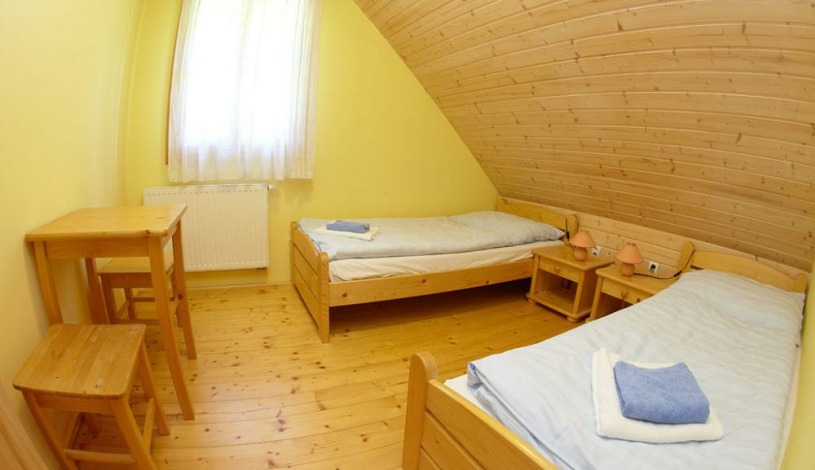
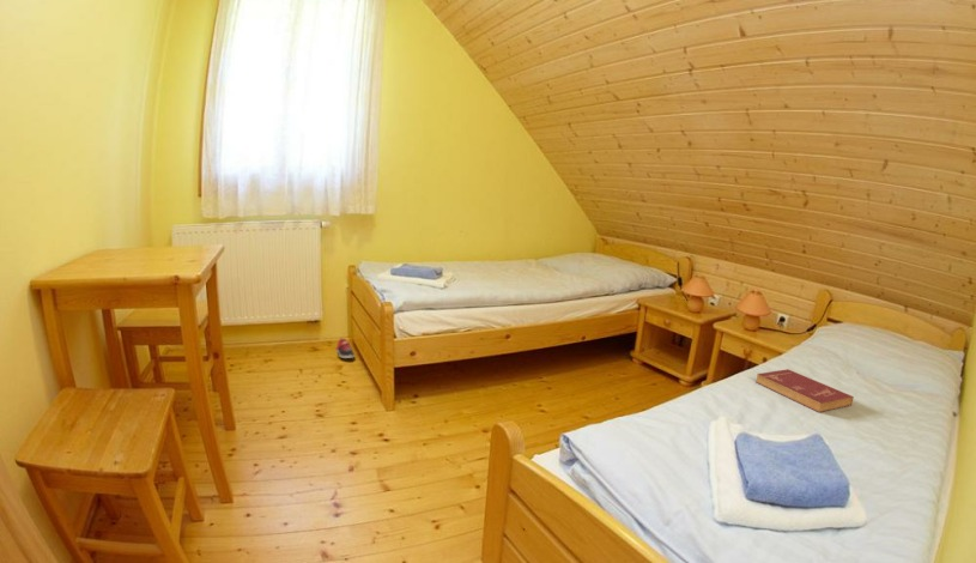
+ shoe [334,337,356,359]
+ book [754,368,855,413]
